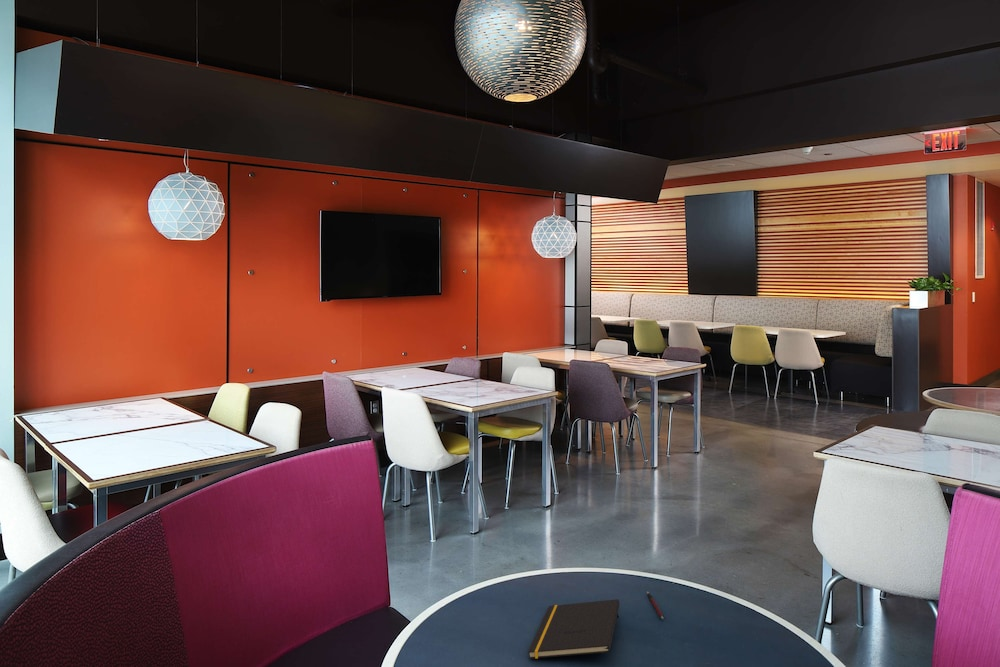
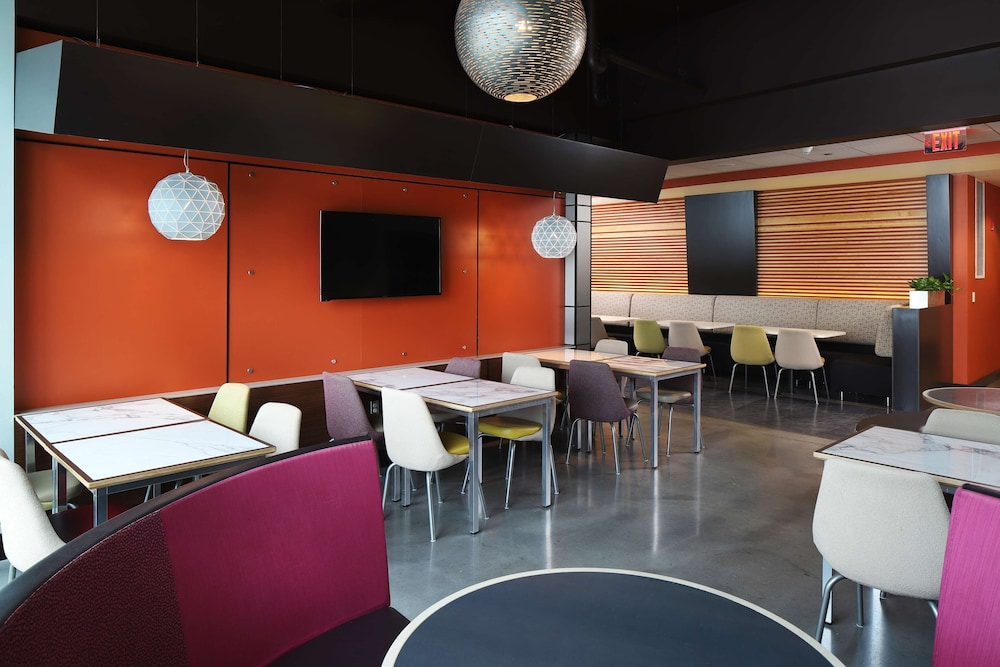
- pen [646,591,664,620]
- notepad [527,598,621,660]
